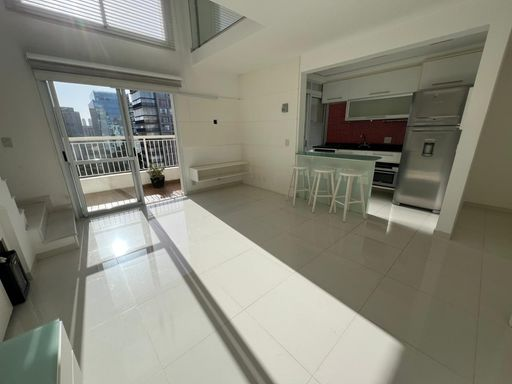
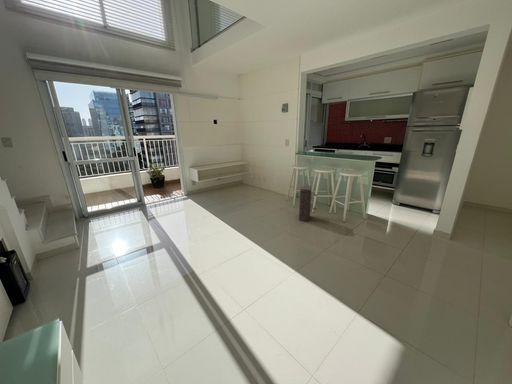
+ speaker [298,185,318,222]
